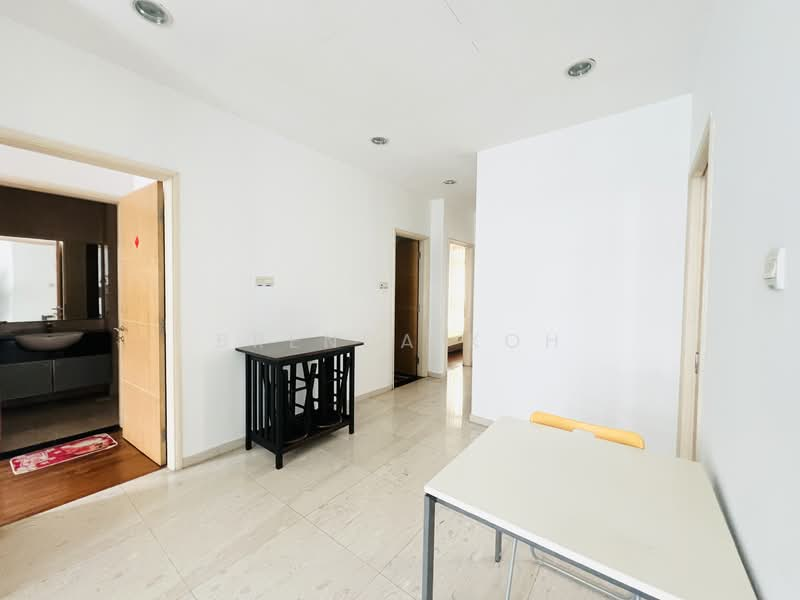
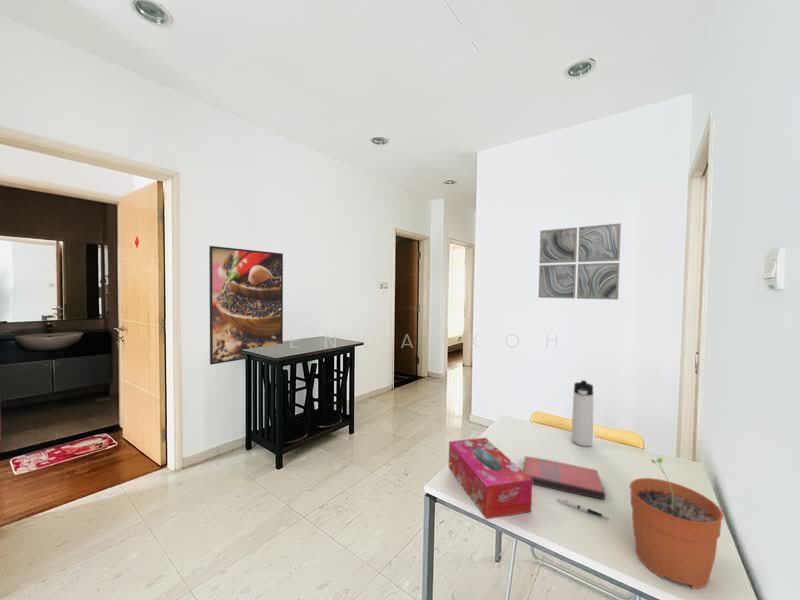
+ pen [557,497,609,519]
+ paperback book [523,455,606,500]
+ thermos bottle [570,379,594,448]
+ tissue box [448,437,533,520]
+ plant pot [629,457,724,589]
+ wall art [538,222,622,301]
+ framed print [208,245,284,365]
